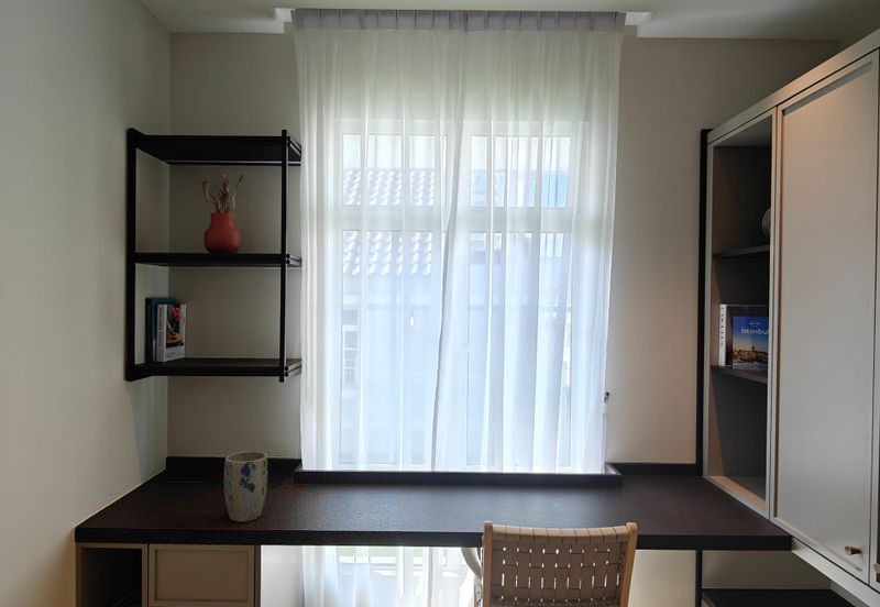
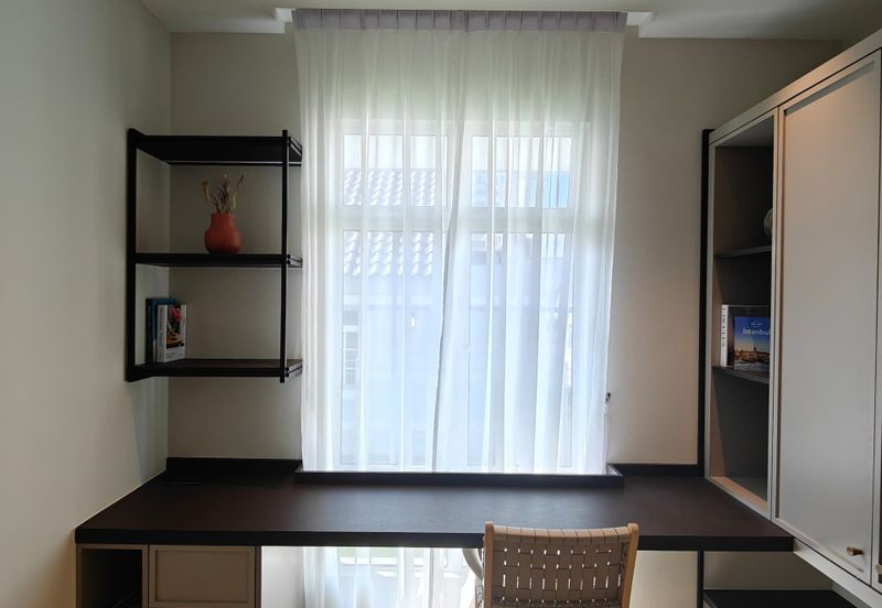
- plant pot [223,450,268,523]
